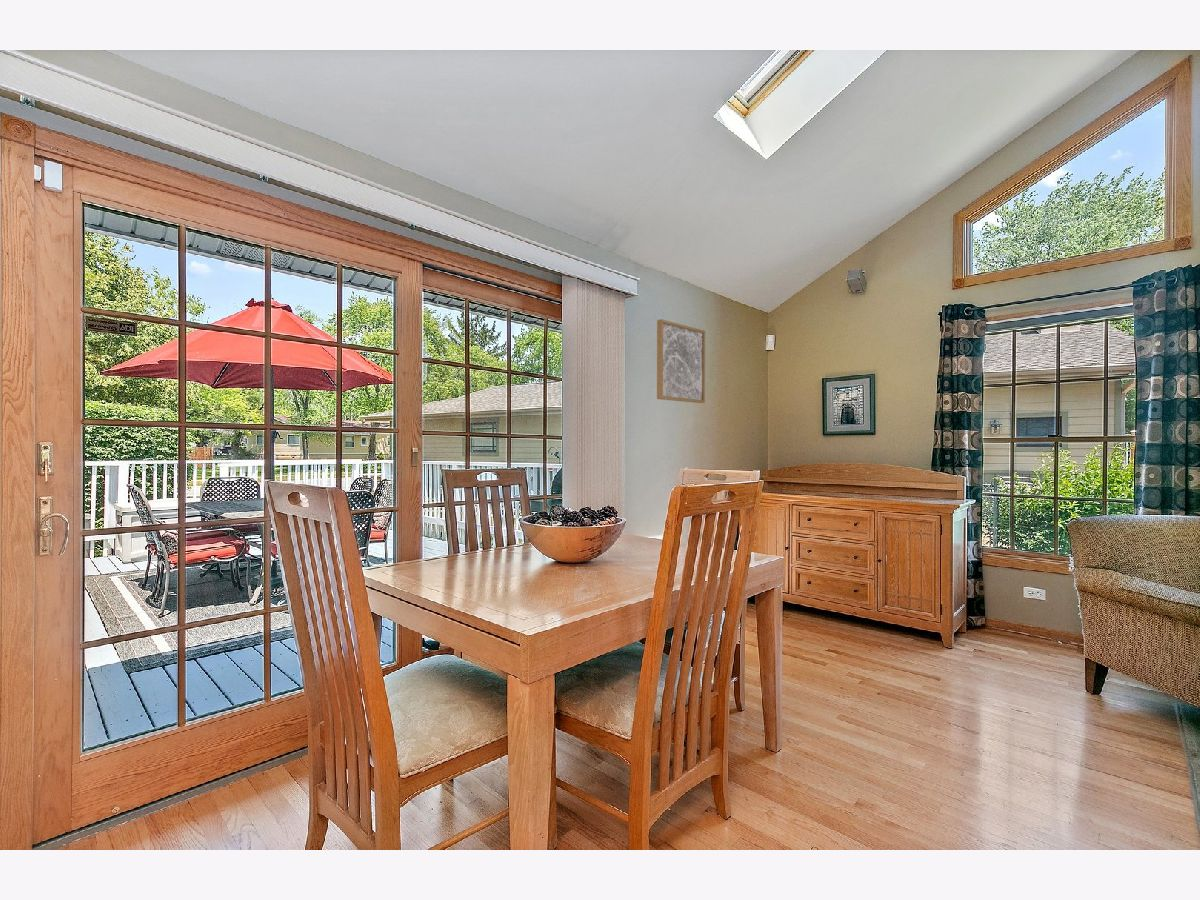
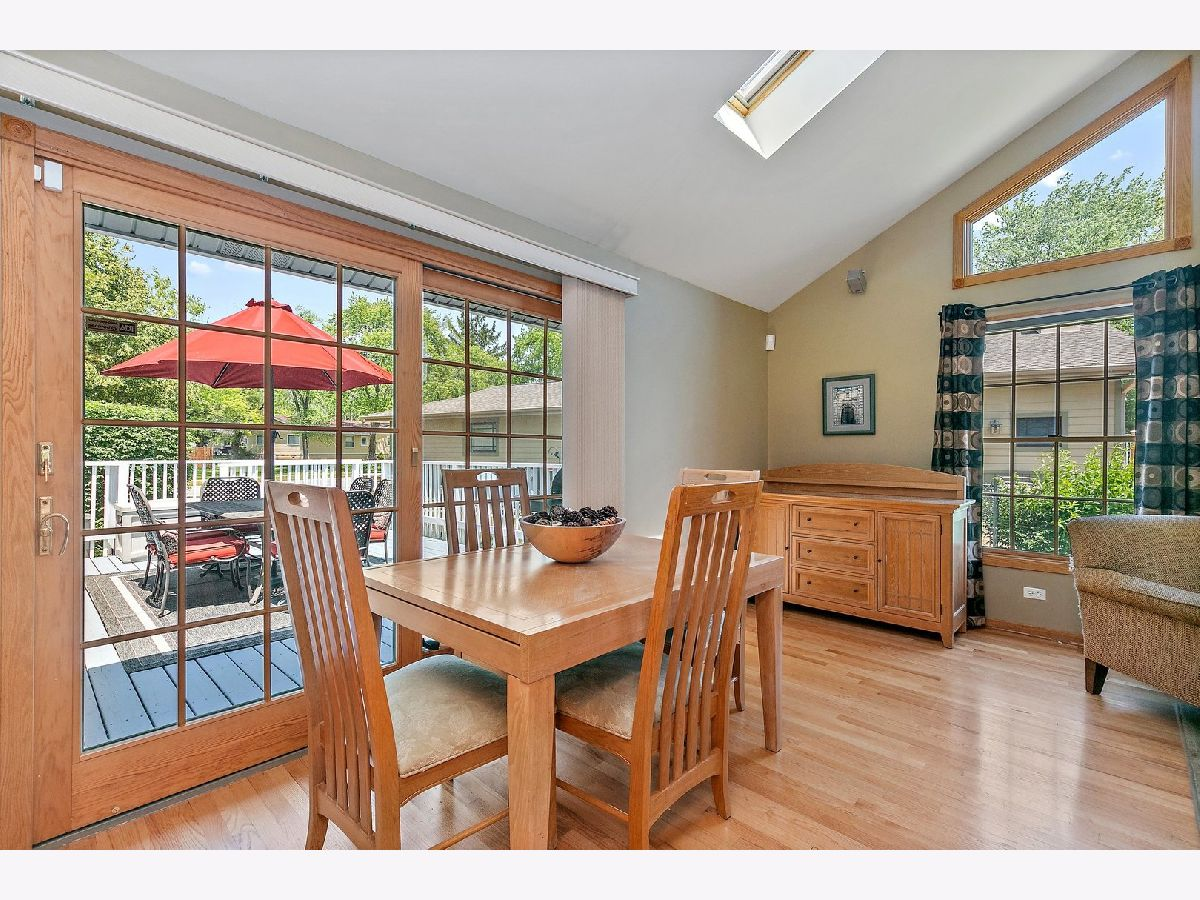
- wall art [656,318,706,404]
